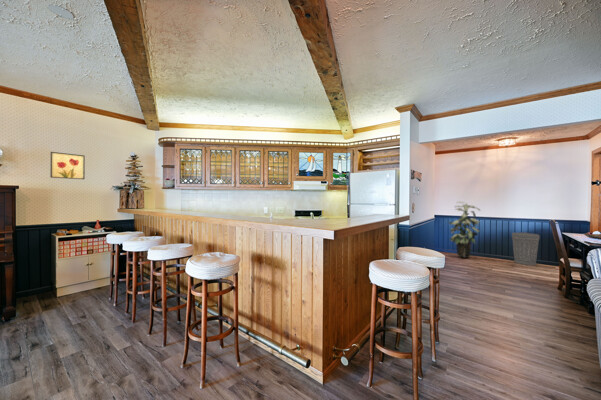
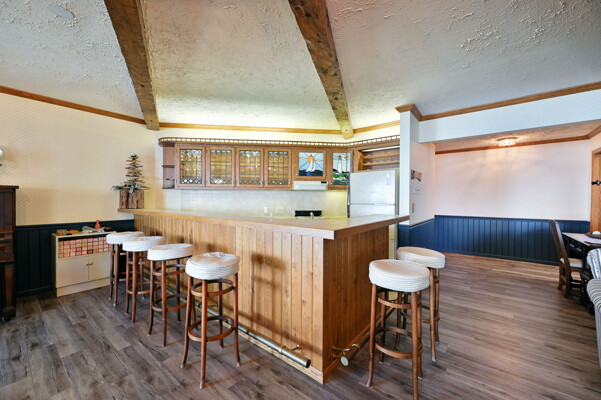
- indoor plant [446,201,481,259]
- wall art [49,151,86,180]
- trash can [511,231,541,266]
